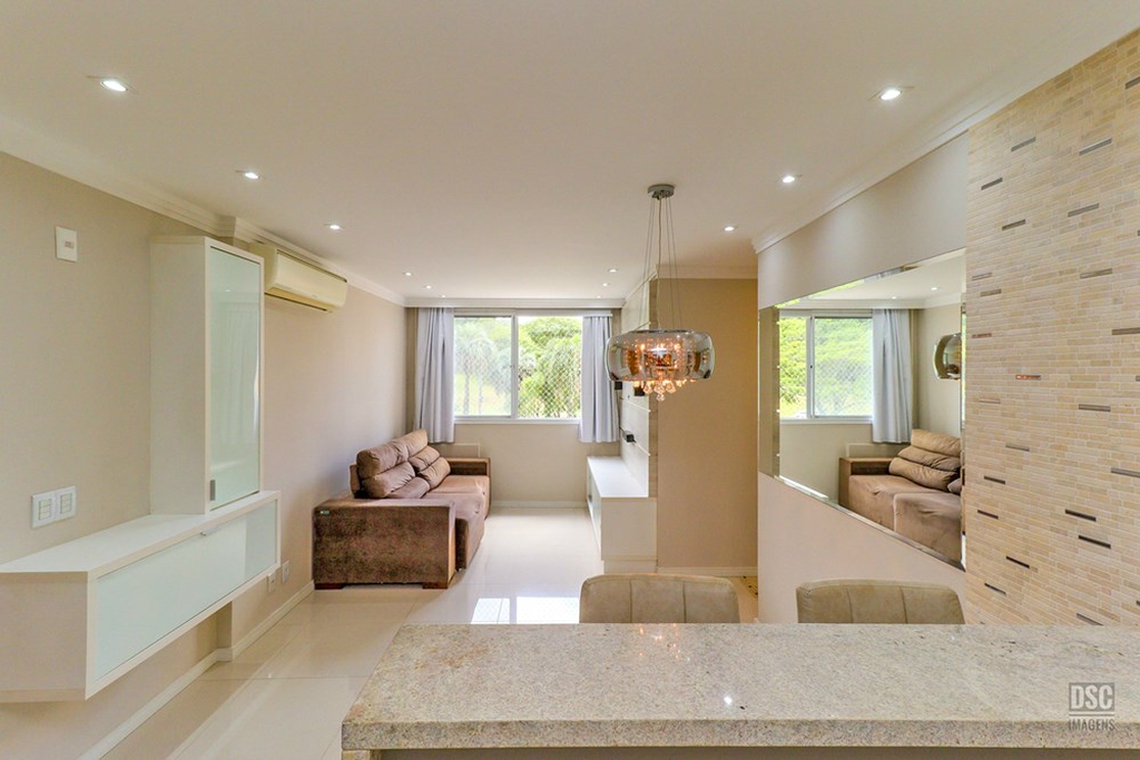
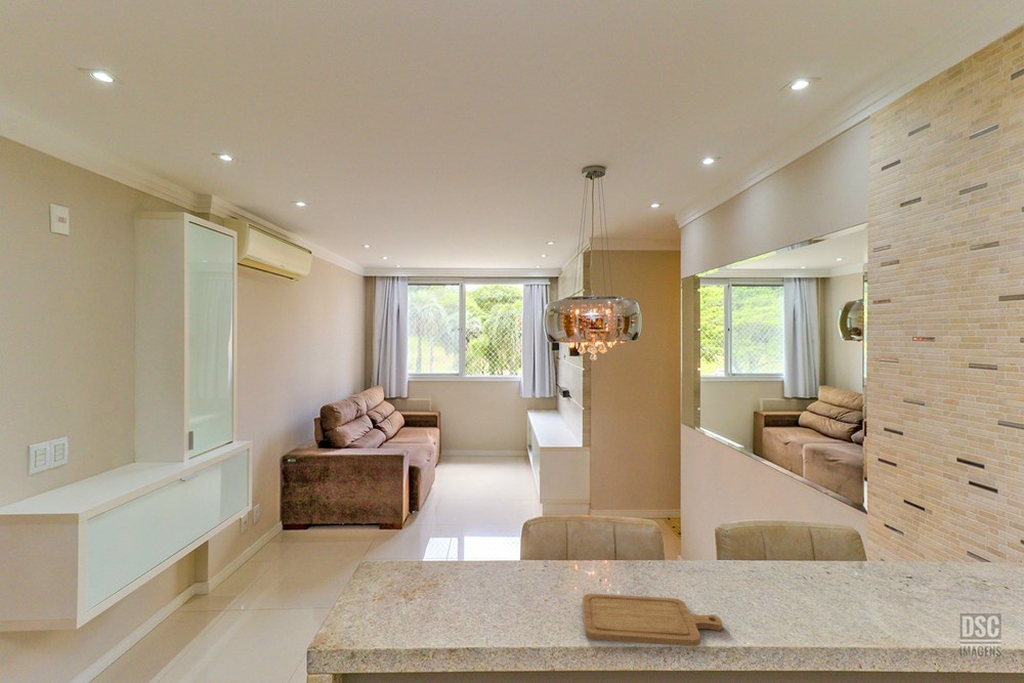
+ chopping board [582,593,724,647]
